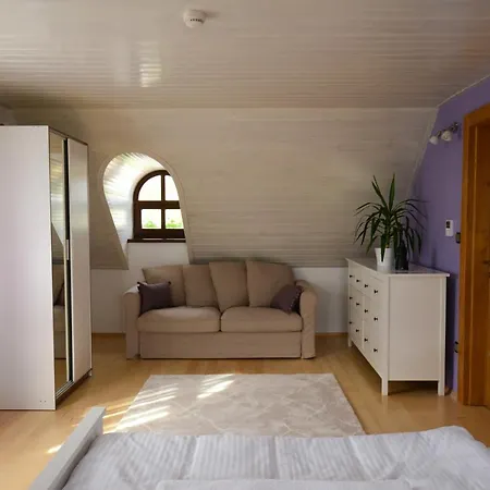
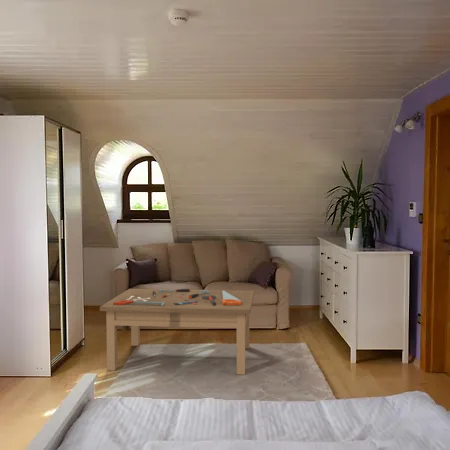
+ coffee table [99,288,255,376]
